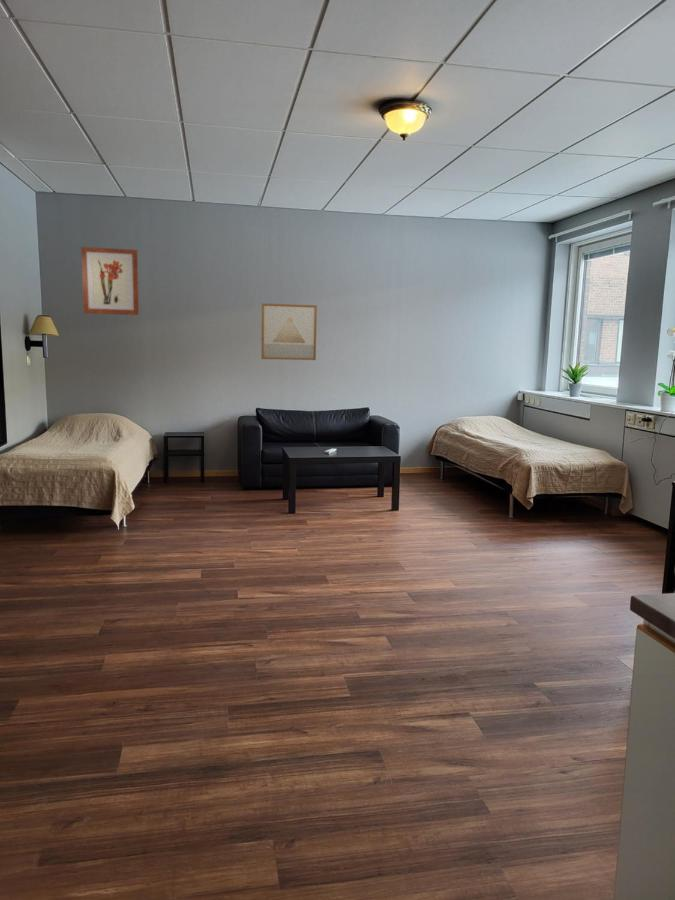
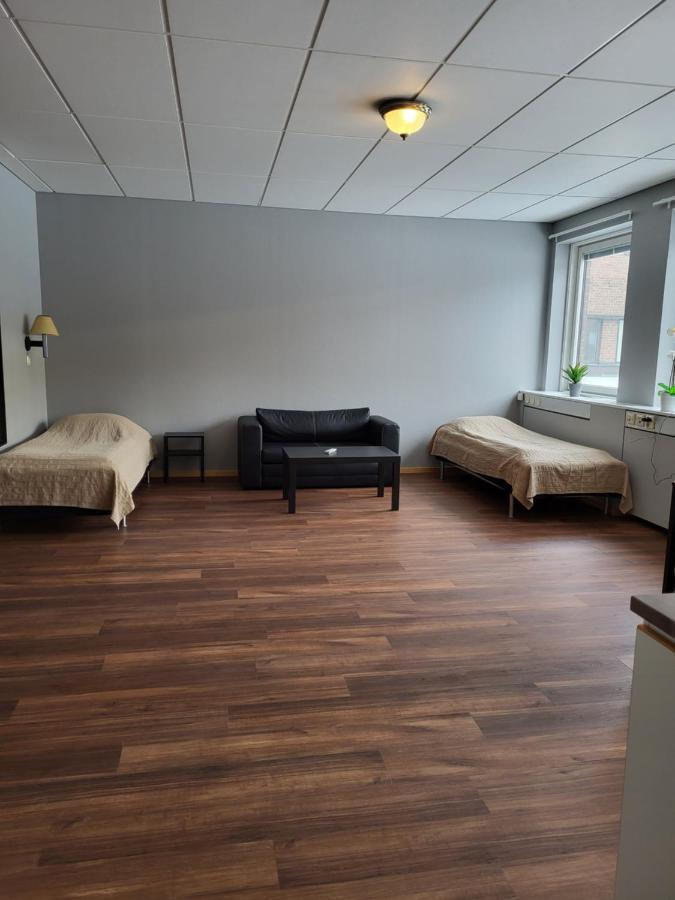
- wall art [80,246,140,316]
- wall art [260,302,318,361]
